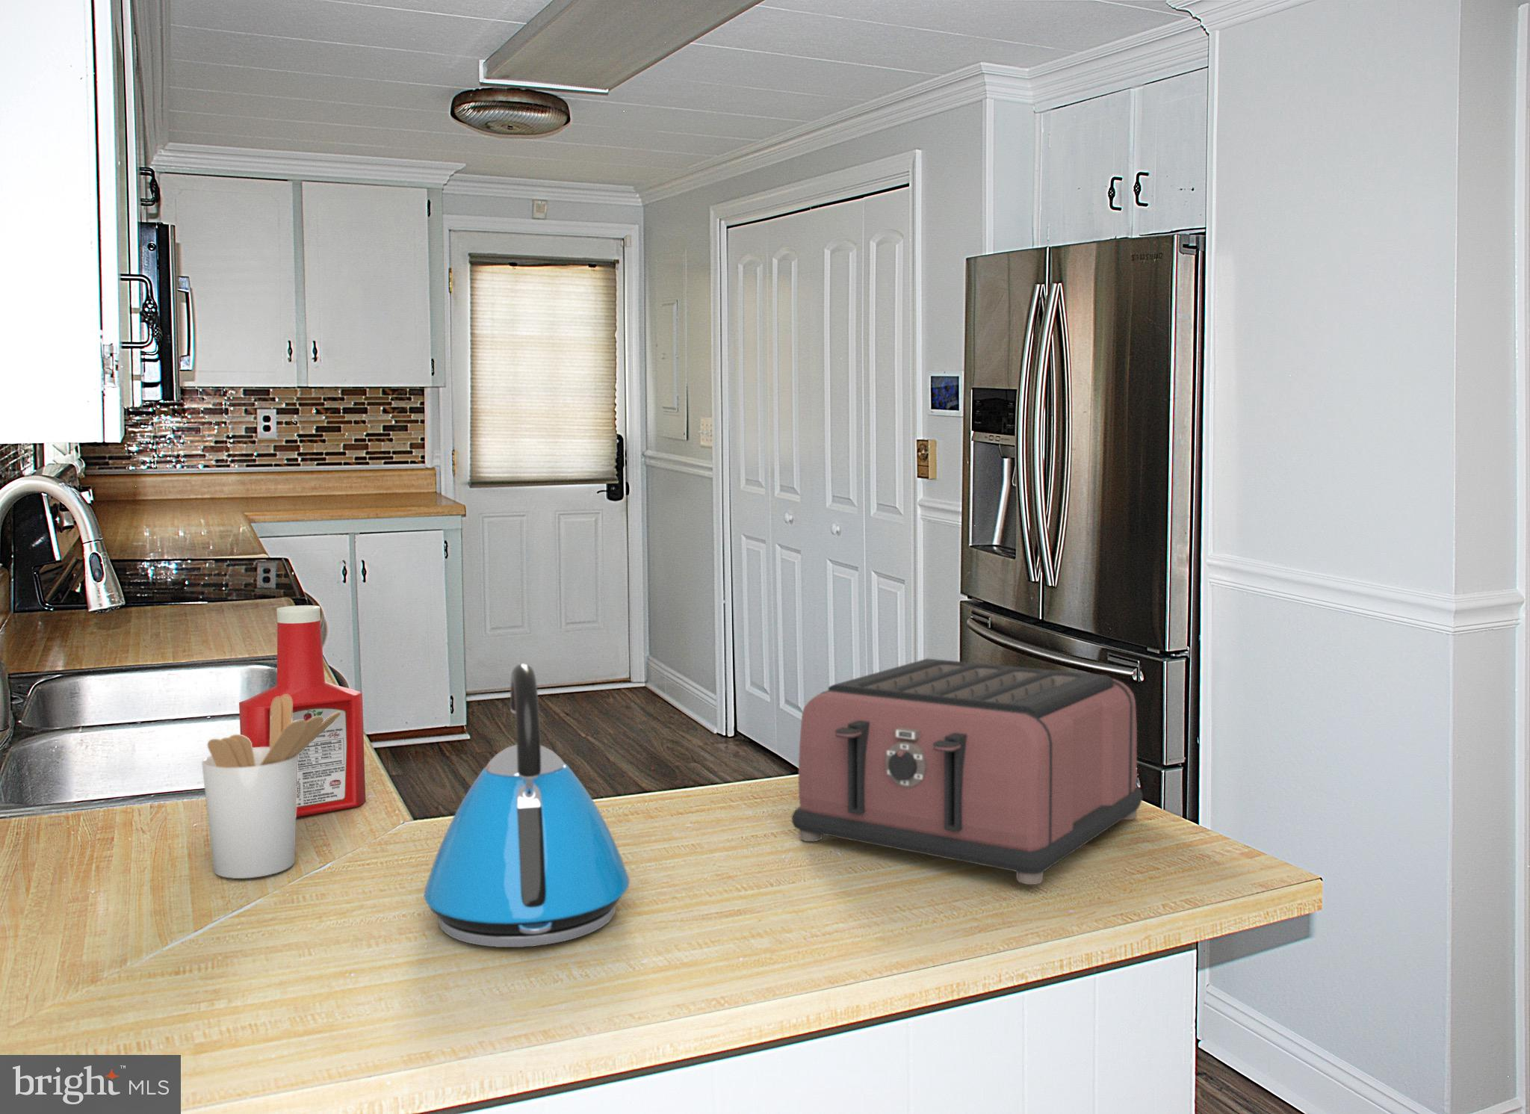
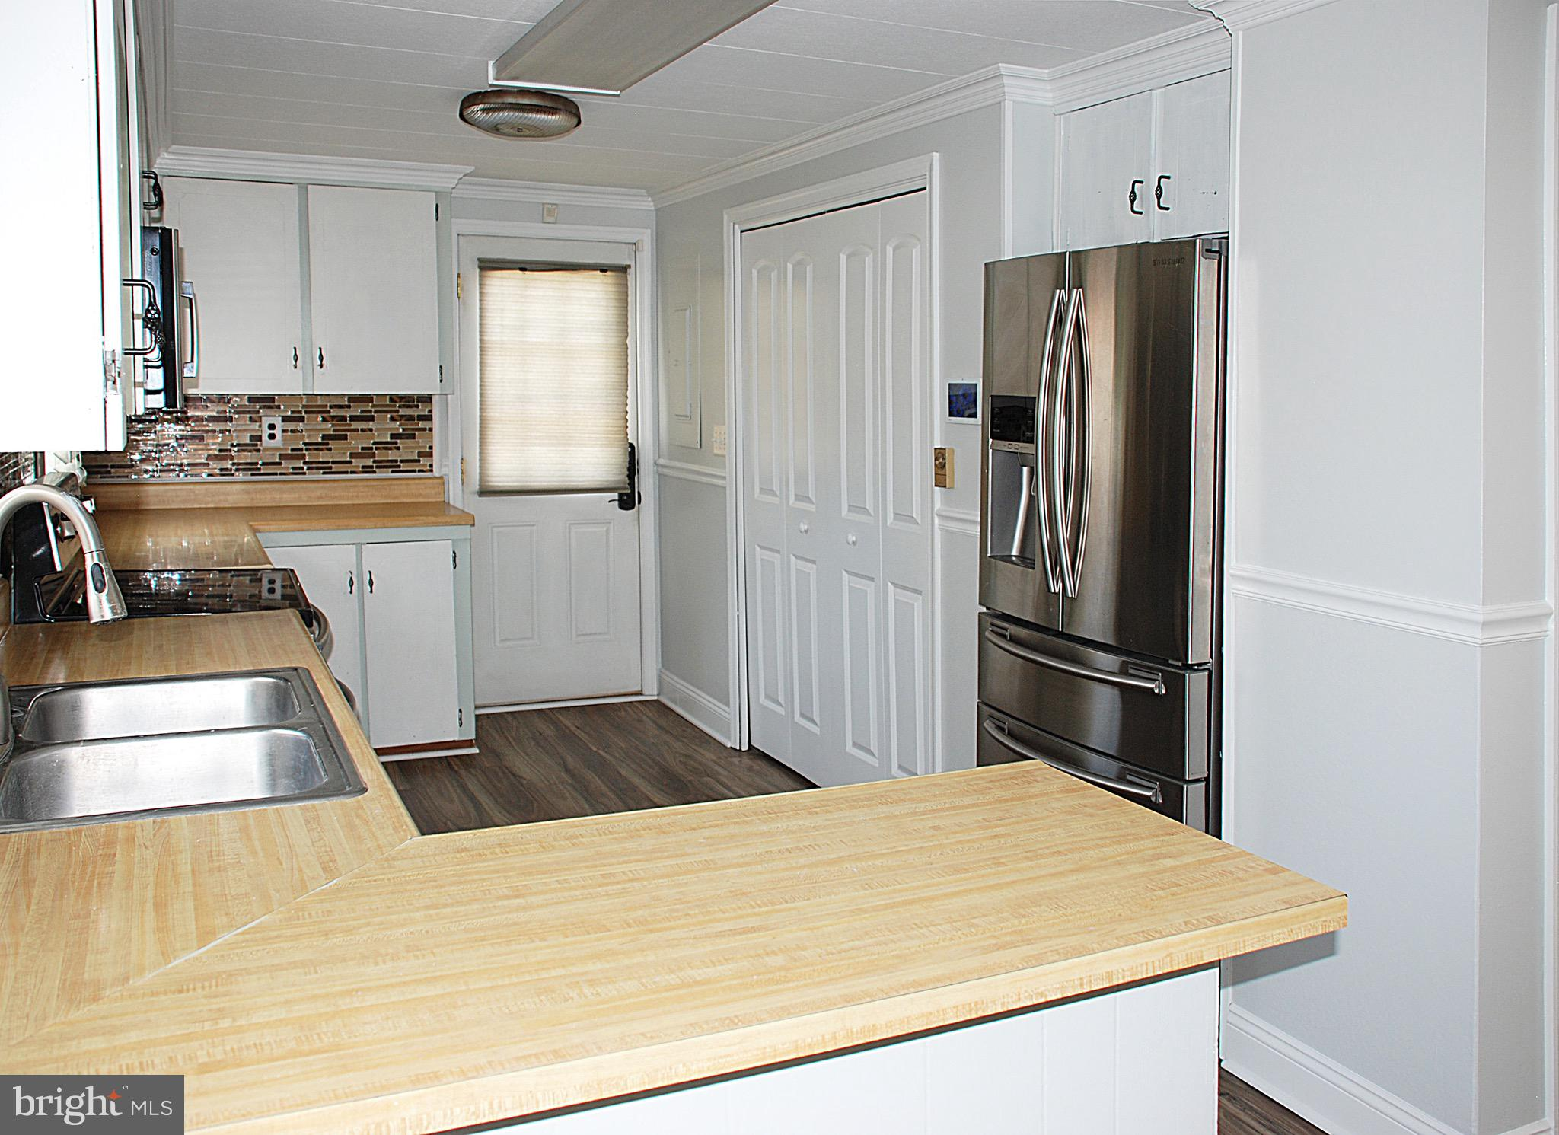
- kettle [424,663,631,948]
- utensil holder [201,695,341,879]
- toaster [791,658,1143,885]
- soap bottle [239,605,366,817]
